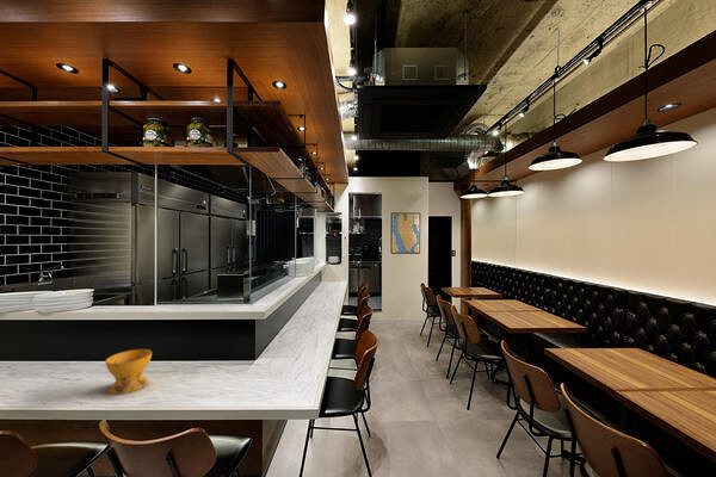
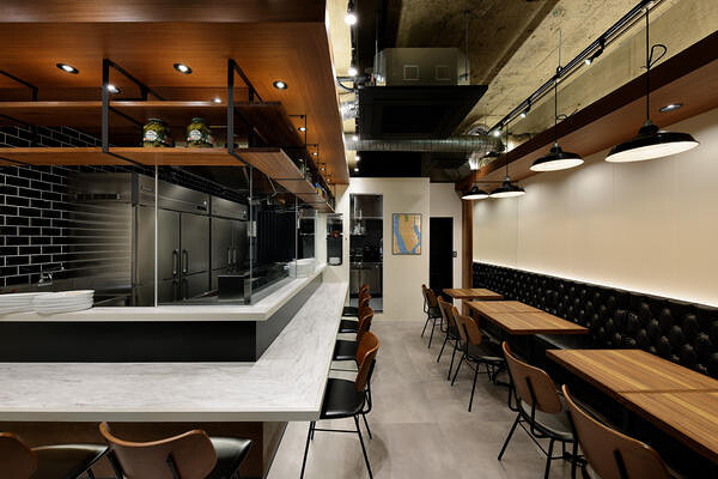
- bowl [105,348,153,396]
